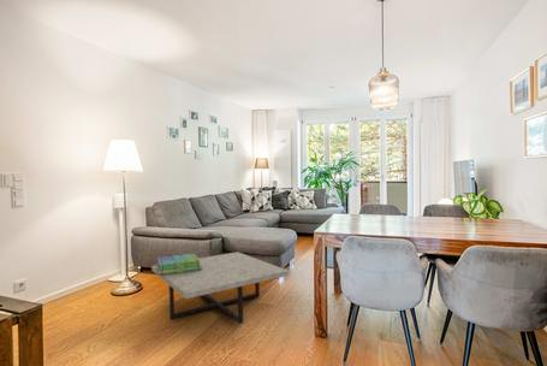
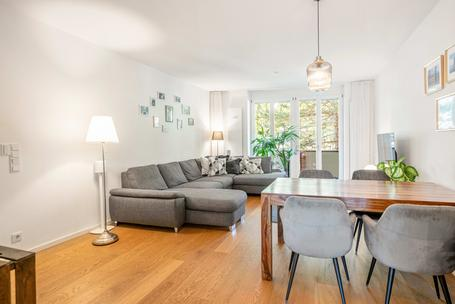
- stack of books [155,253,202,277]
- coffee table [150,250,290,325]
